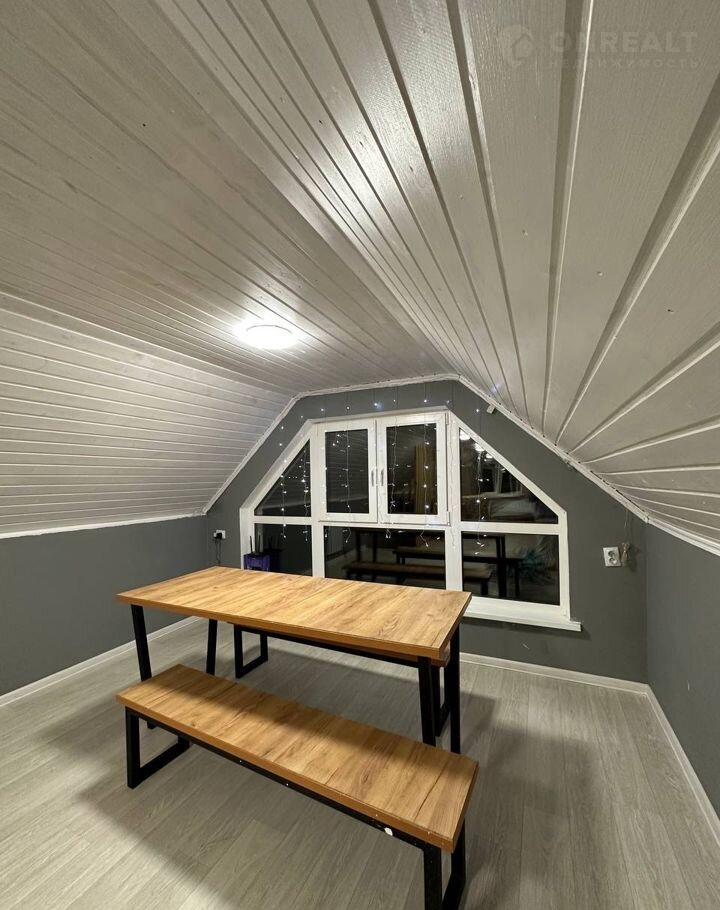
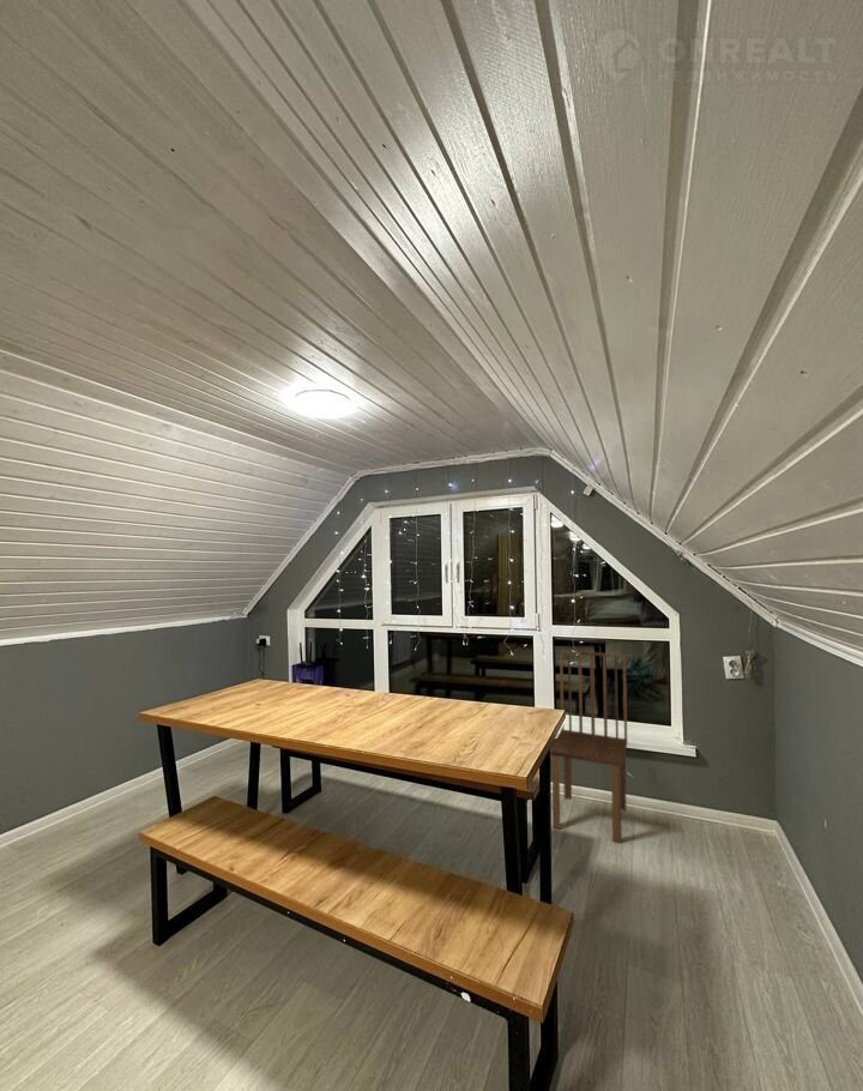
+ dining chair [549,649,628,844]
